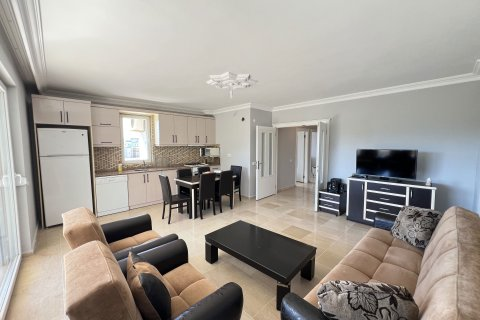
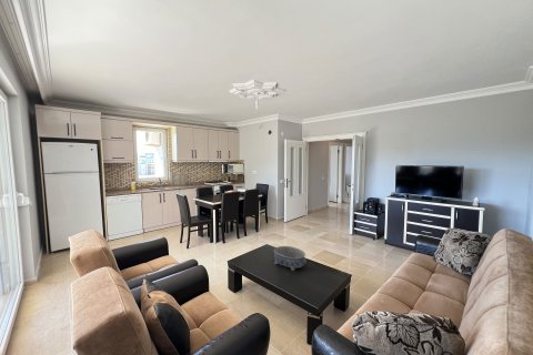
+ decorative bowl [273,245,308,272]
